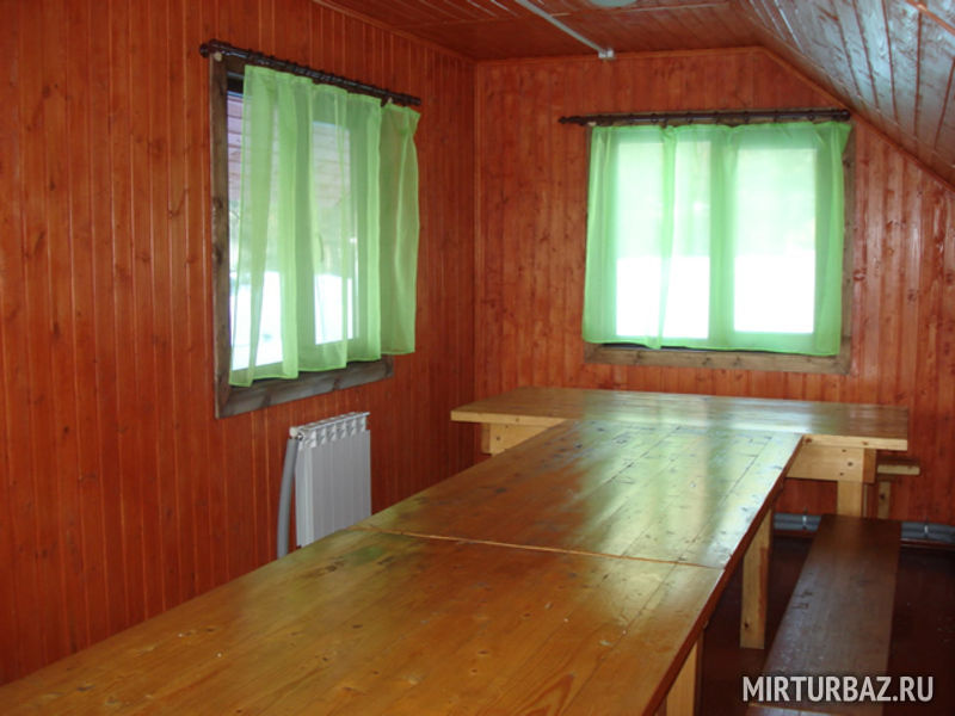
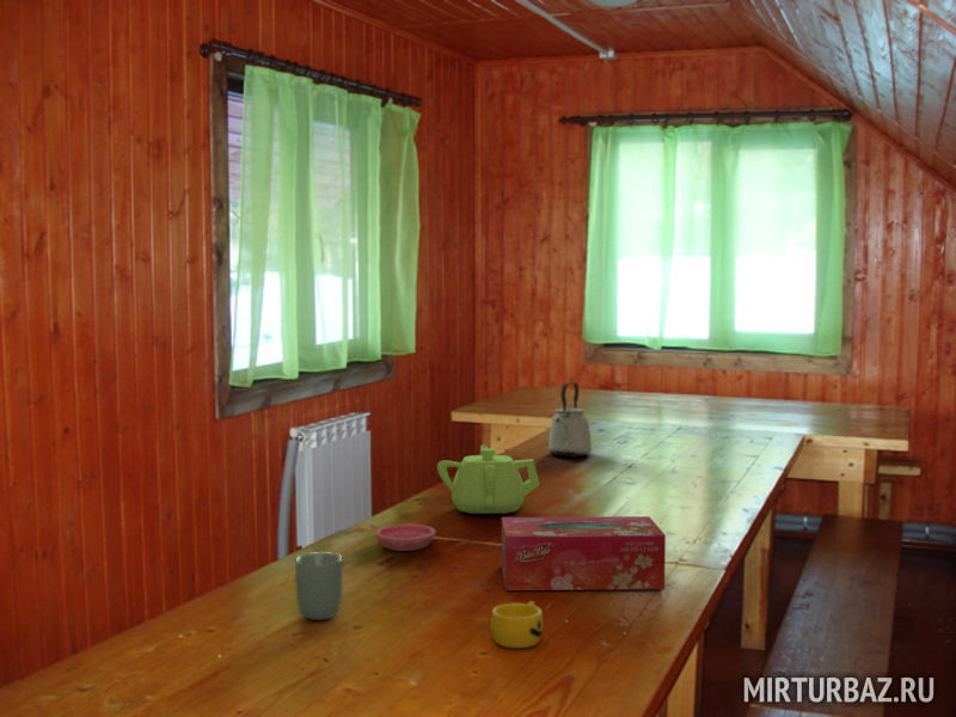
+ kettle [547,381,593,459]
+ teapot [436,443,541,515]
+ cup [490,600,545,649]
+ saucer [374,523,436,552]
+ tissue box [501,515,667,592]
+ cup [294,551,344,621]
